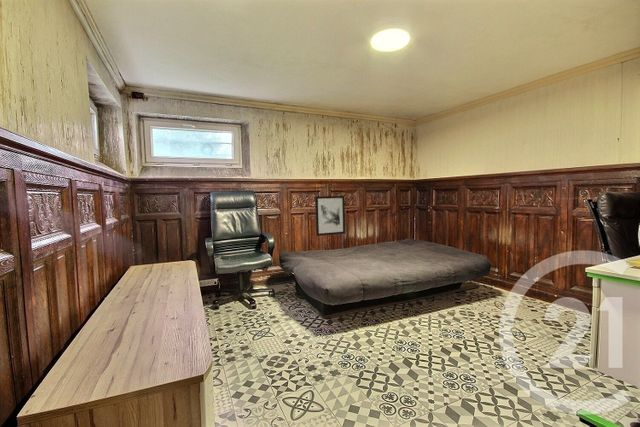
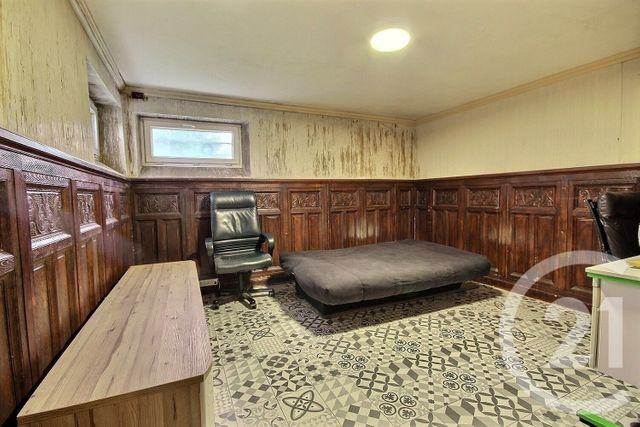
- wall art [314,195,346,237]
